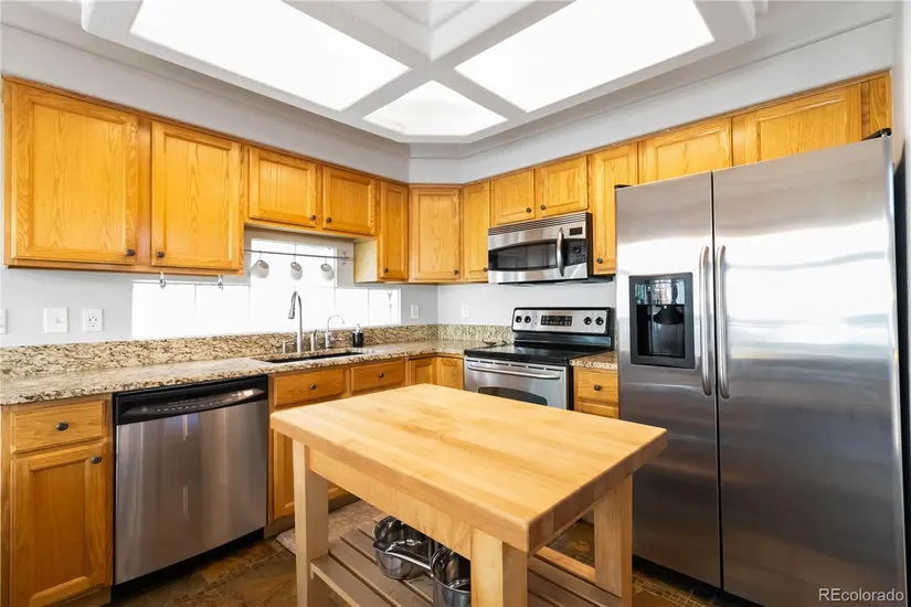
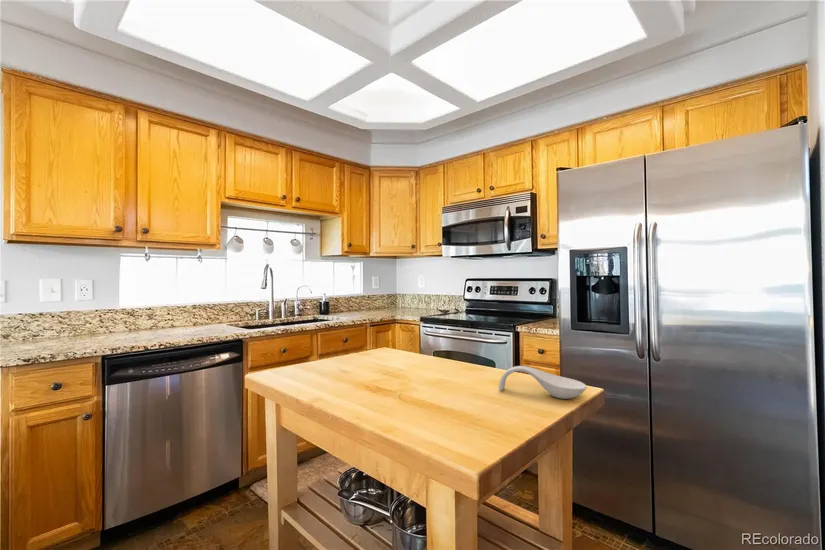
+ spoon rest [498,365,588,400]
